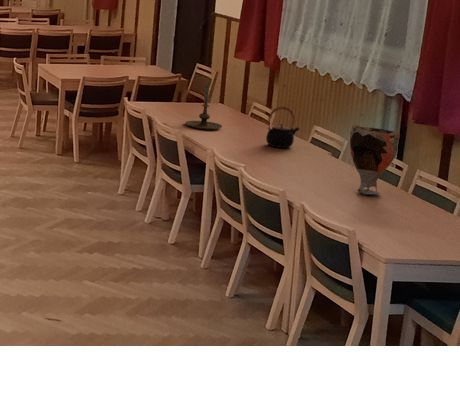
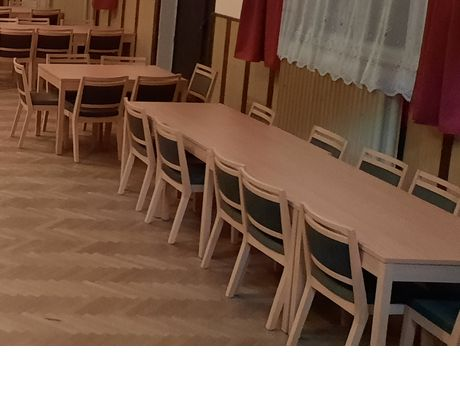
- candle holder [184,84,223,131]
- teapot [265,106,300,149]
- vase [349,123,401,196]
